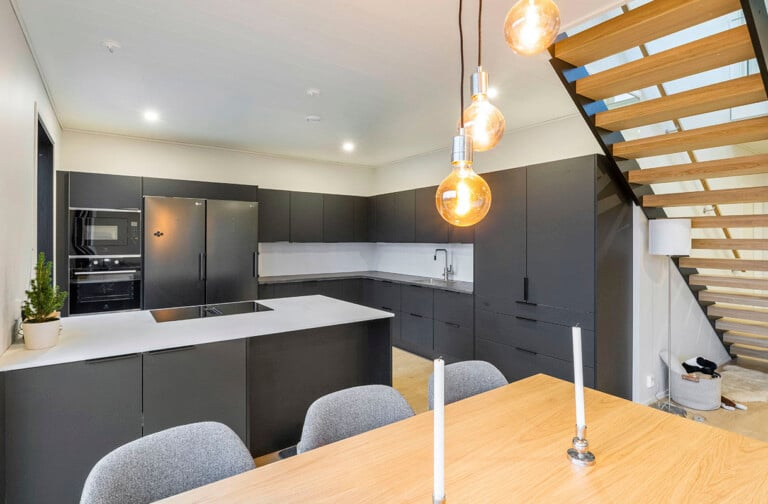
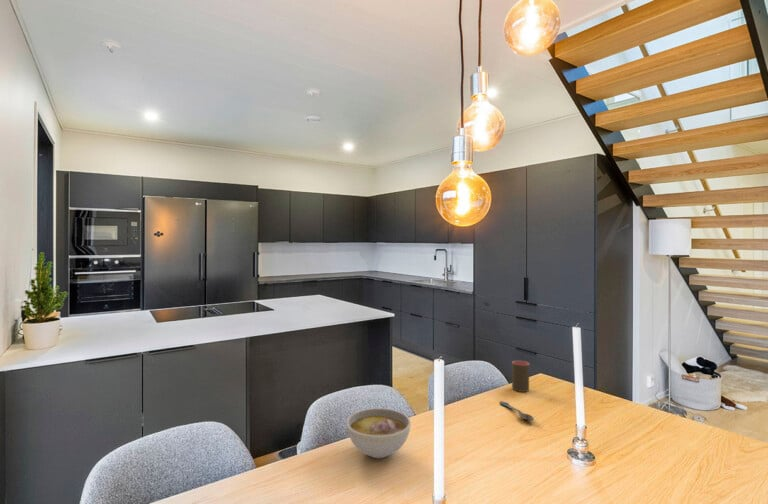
+ cup [511,360,530,393]
+ bowl [346,407,412,459]
+ spoon [499,400,535,422]
